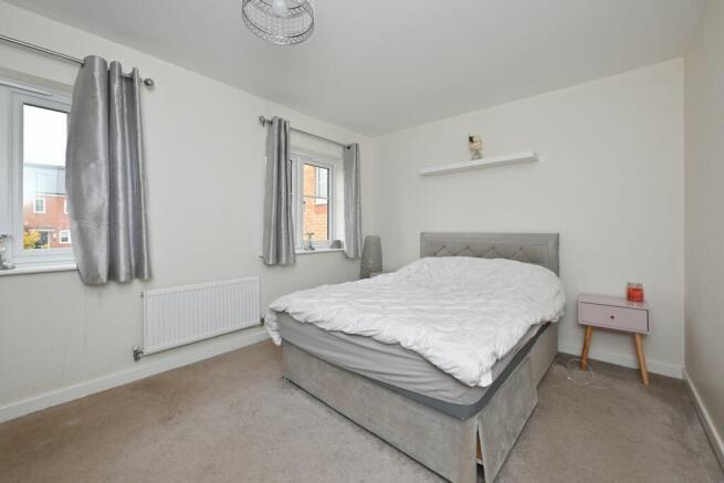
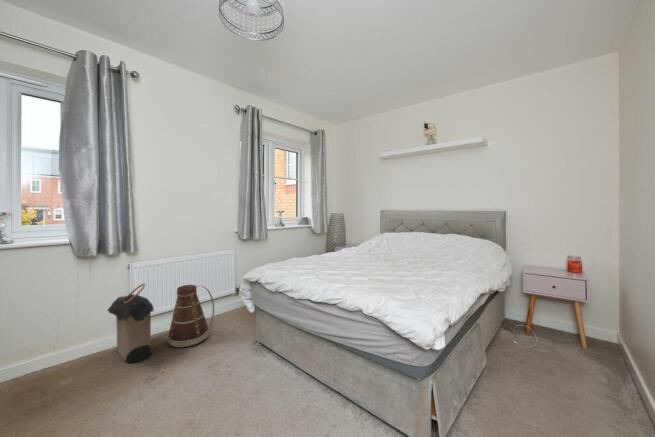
+ laundry hamper [106,282,155,364]
+ basket [167,284,215,348]
